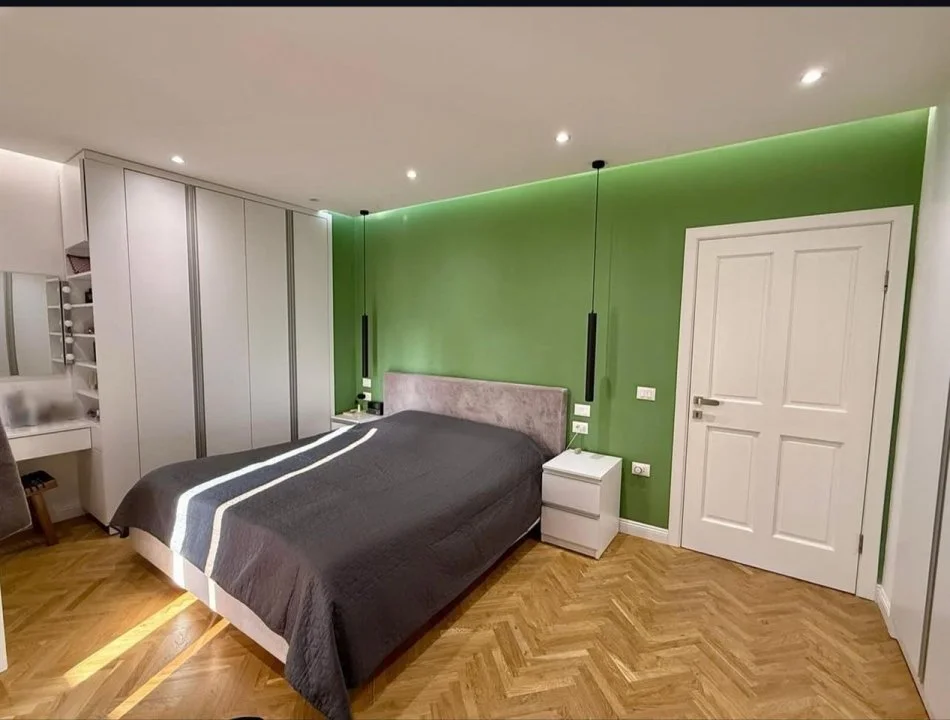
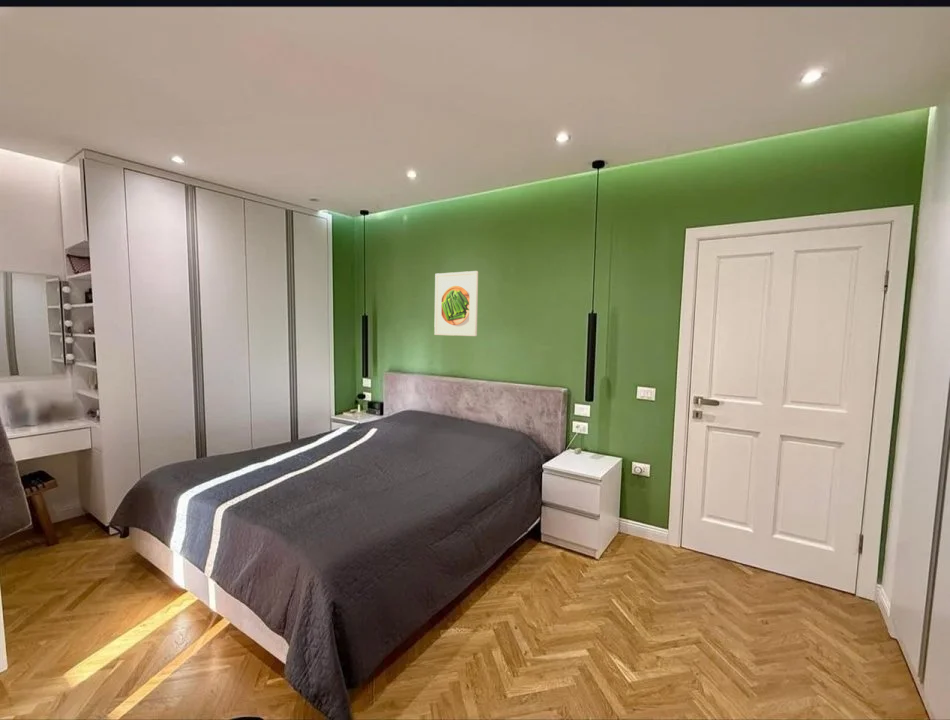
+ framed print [433,270,479,337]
